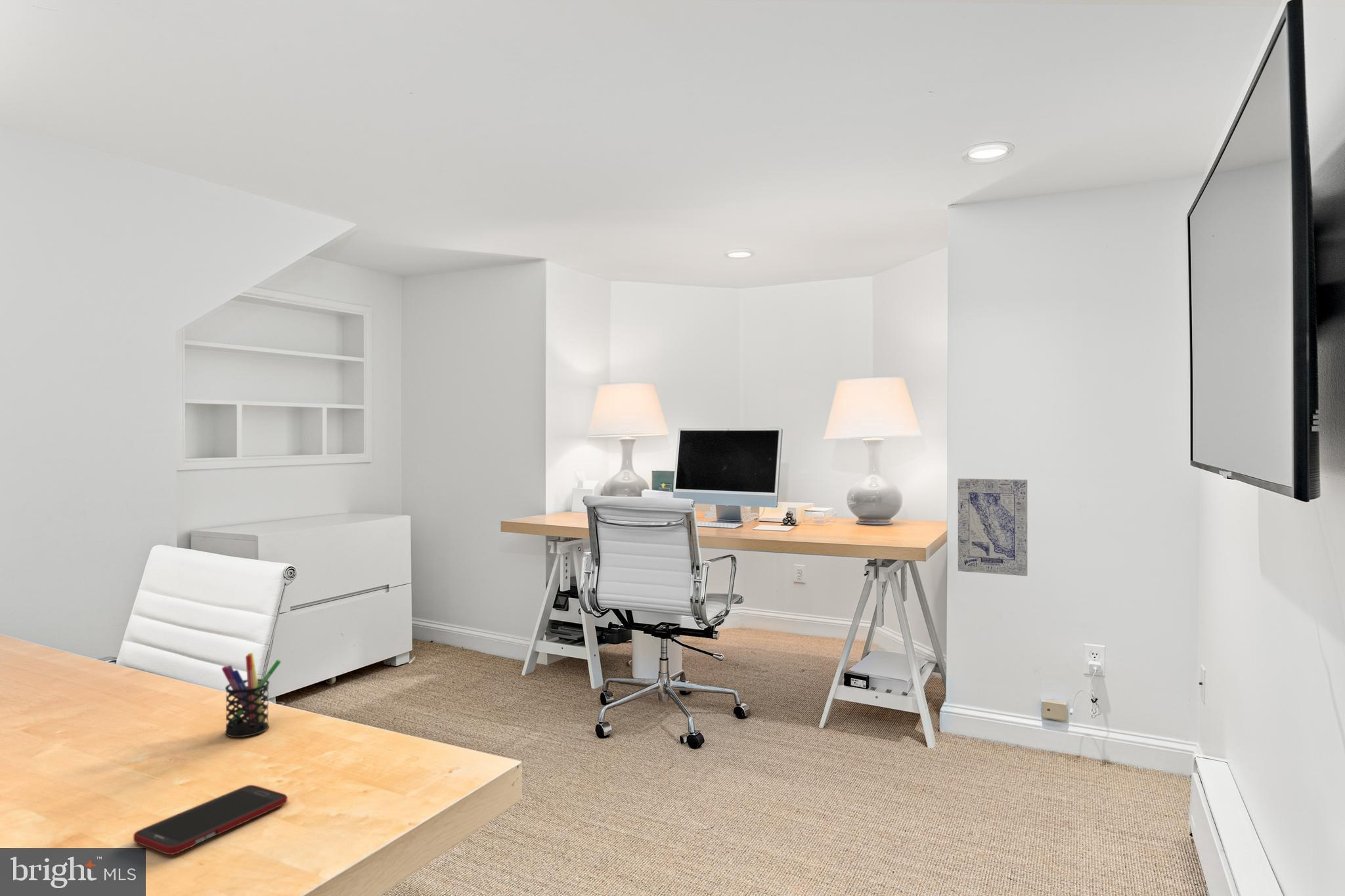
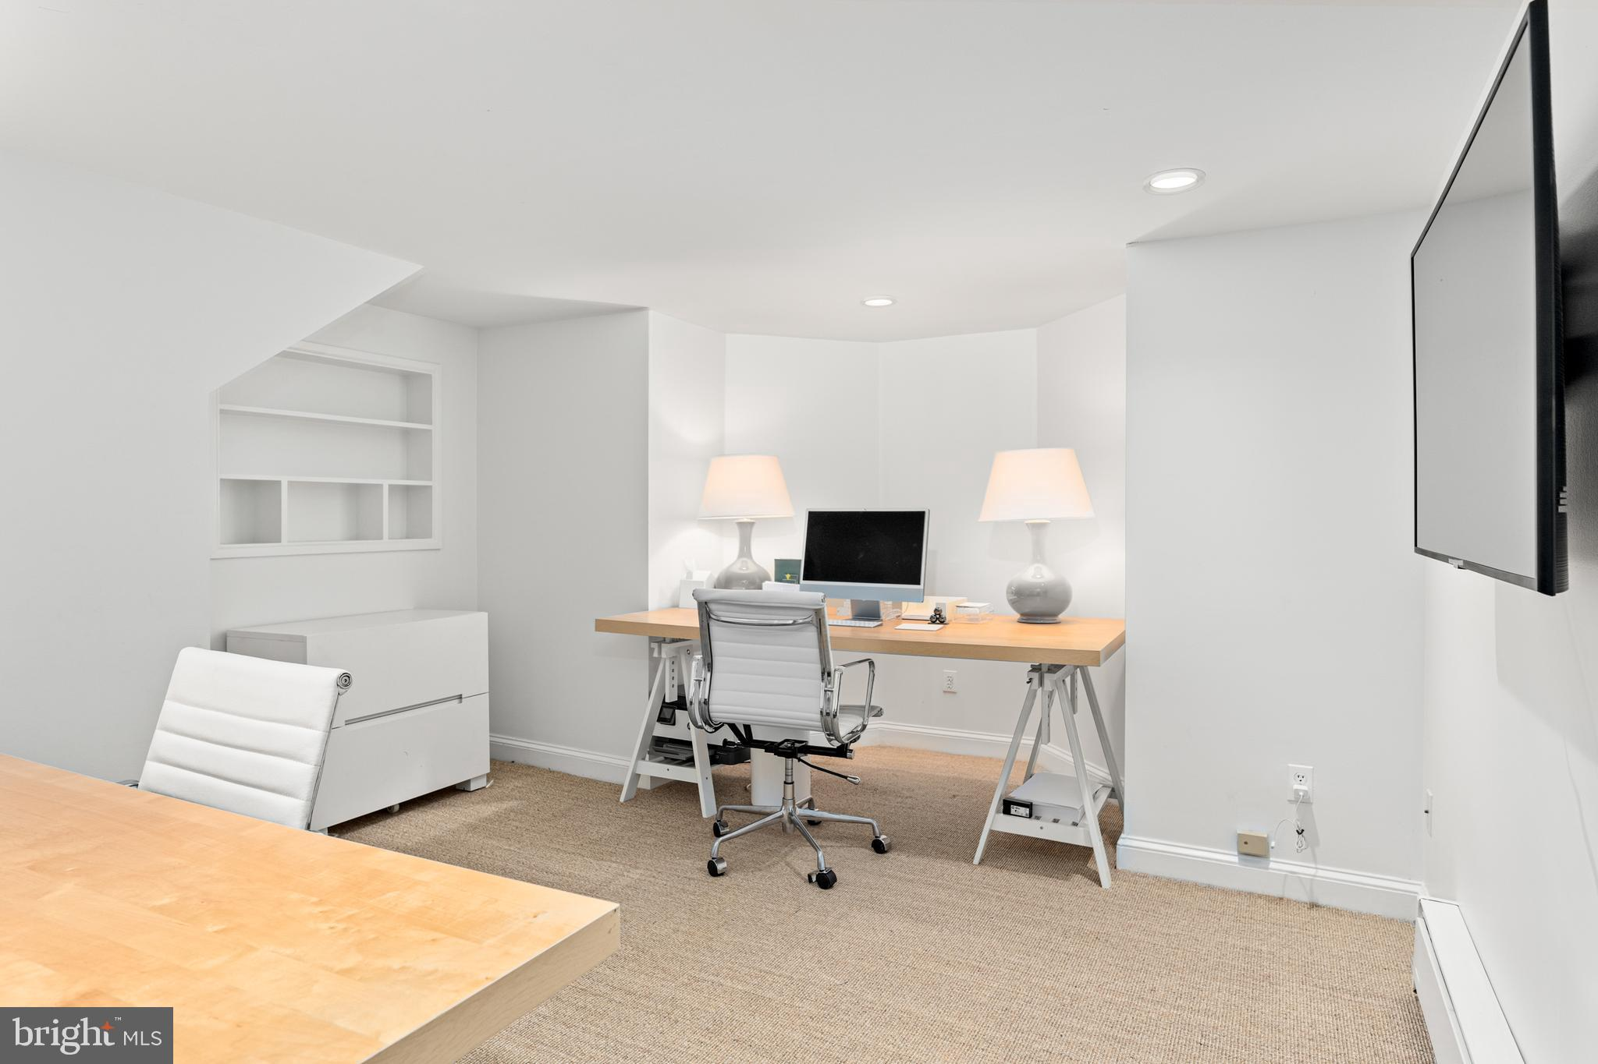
- pen holder [221,652,282,738]
- wall art [958,478,1028,577]
- cell phone [133,784,288,855]
